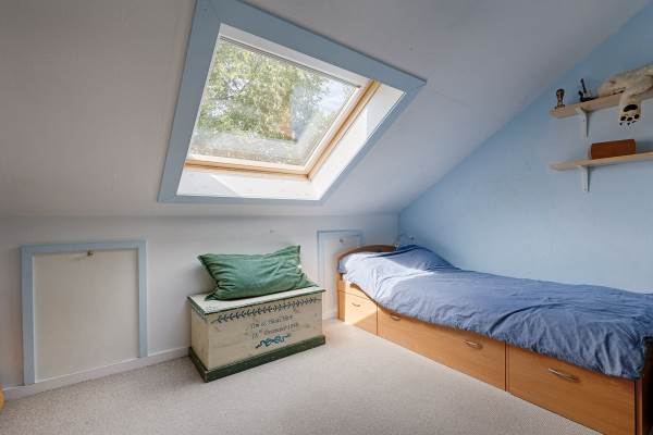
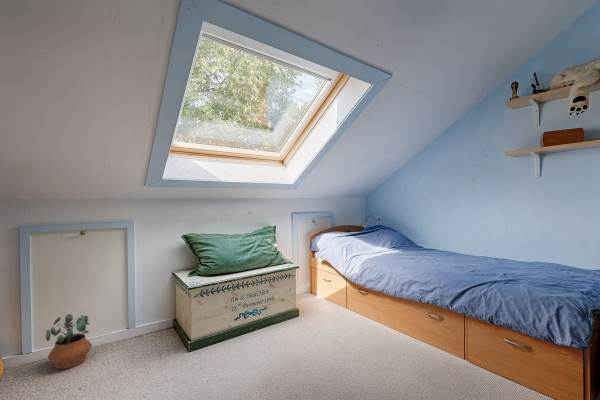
+ potted plant [45,313,93,370]
